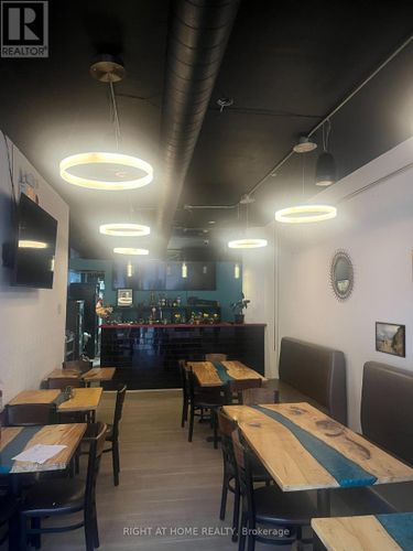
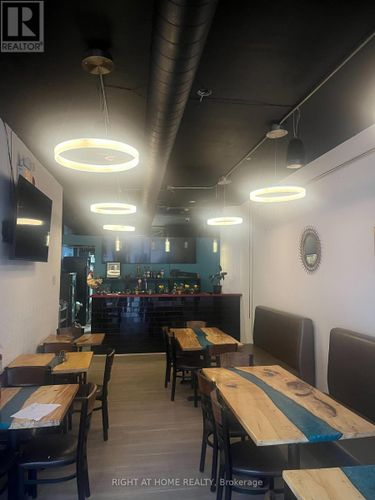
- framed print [374,321,406,359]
